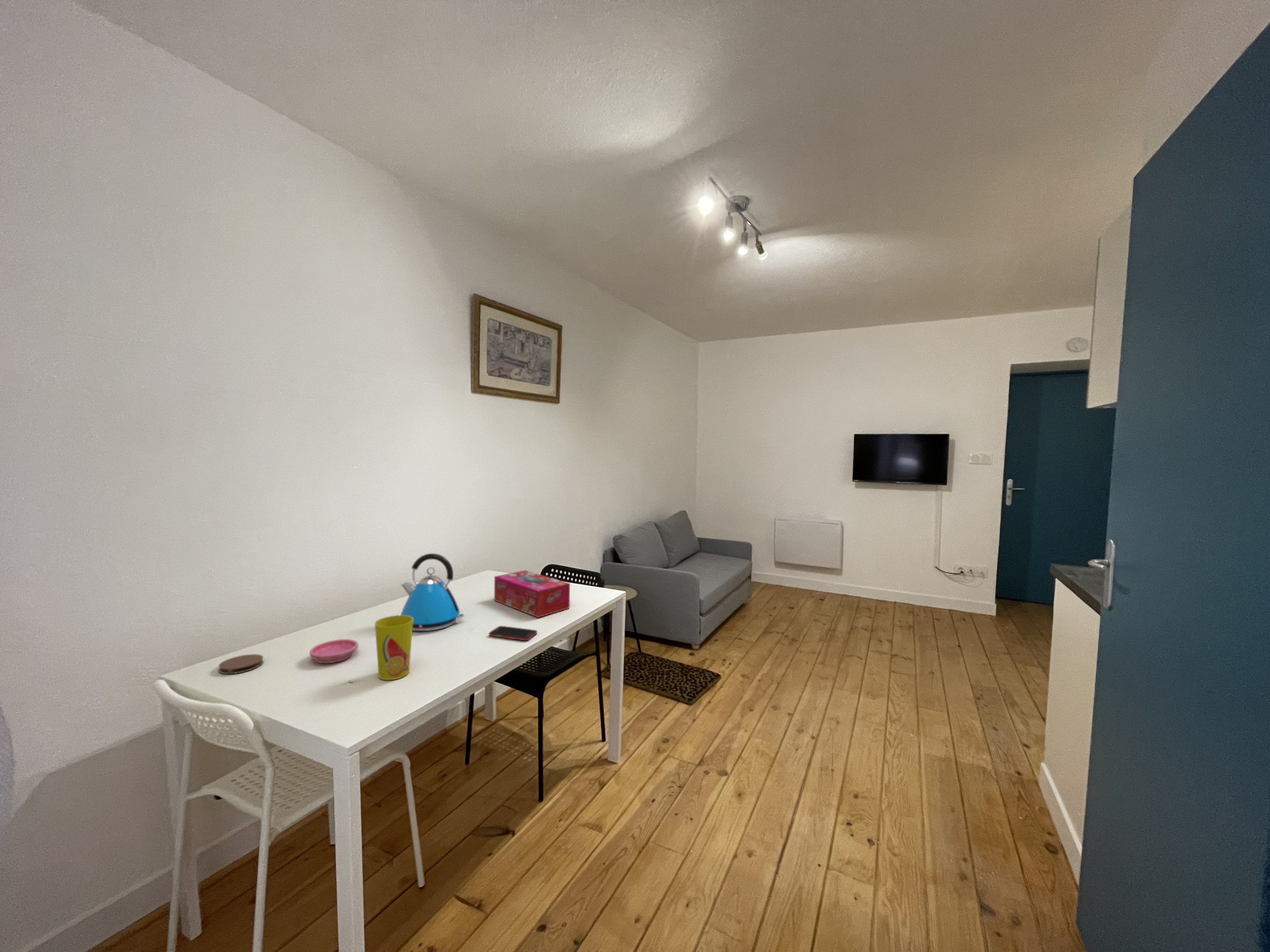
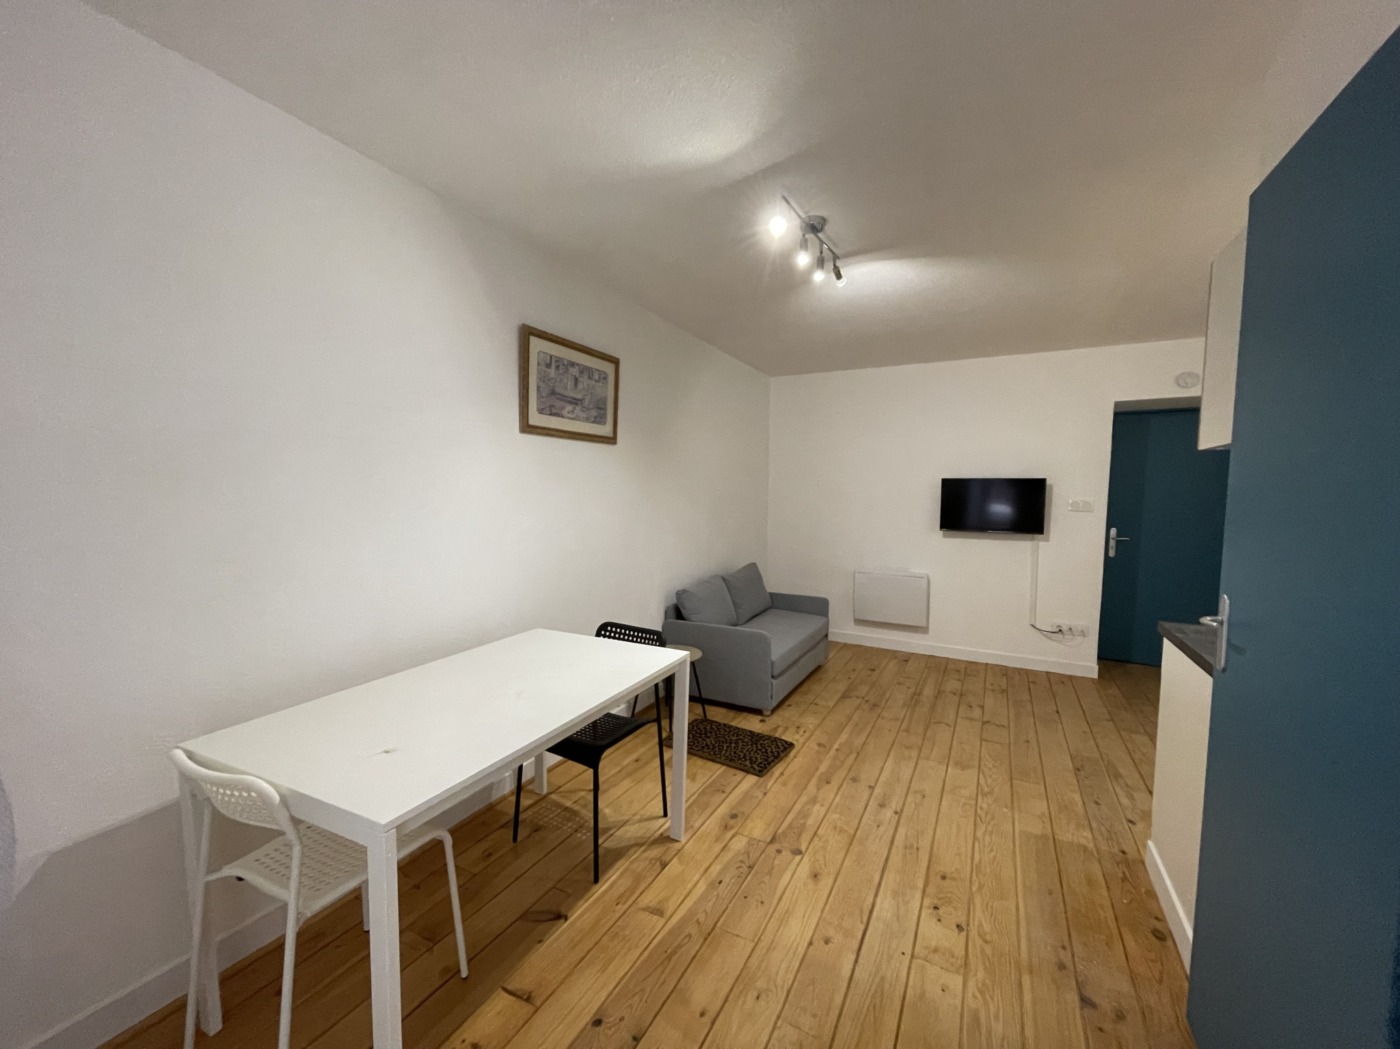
- cell phone [488,625,538,641]
- tissue box [494,570,571,618]
- saucer [309,638,359,664]
- cup [374,615,413,681]
- coaster [218,654,264,674]
- kettle [400,553,464,632]
